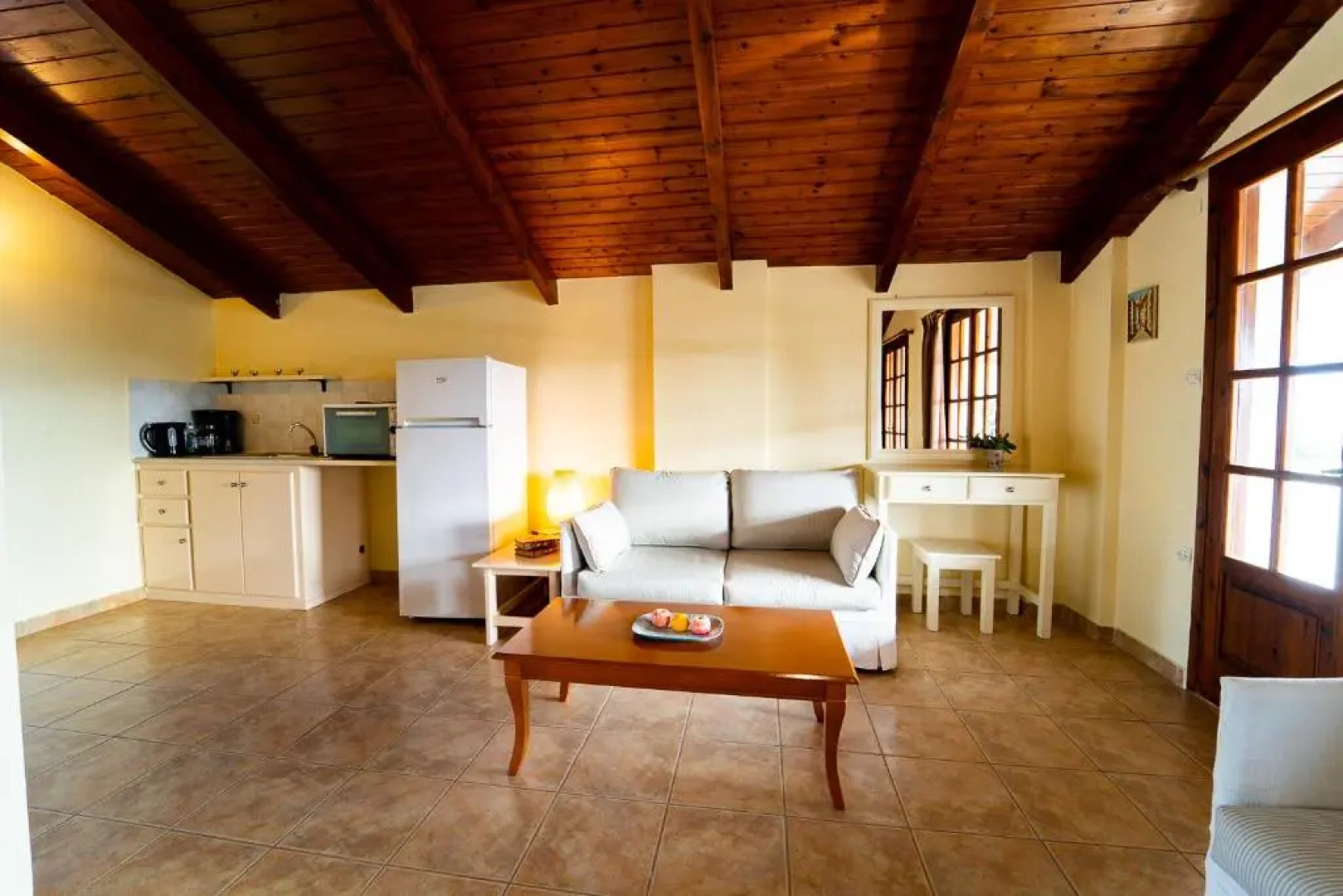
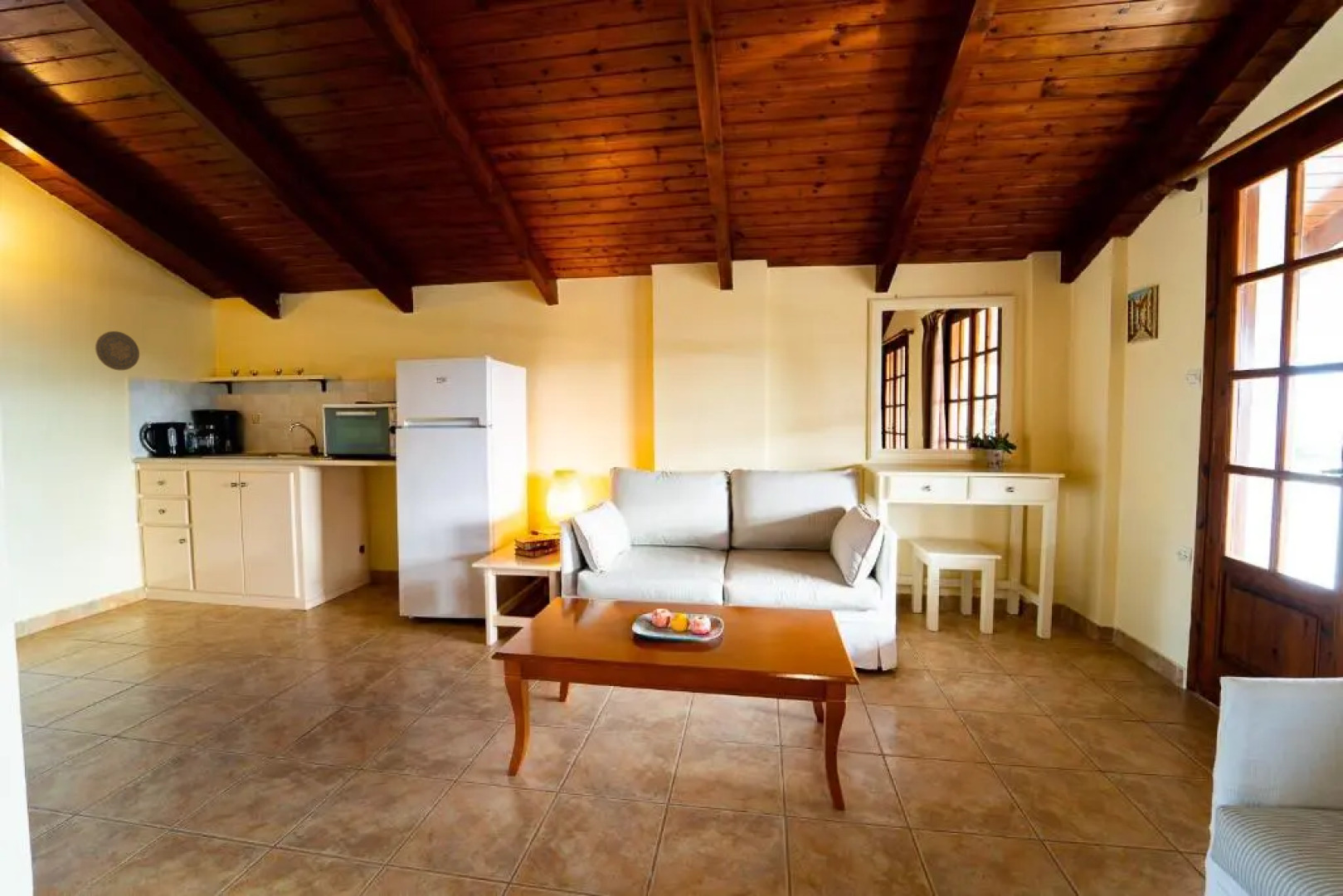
+ decorative plate [95,330,140,371]
